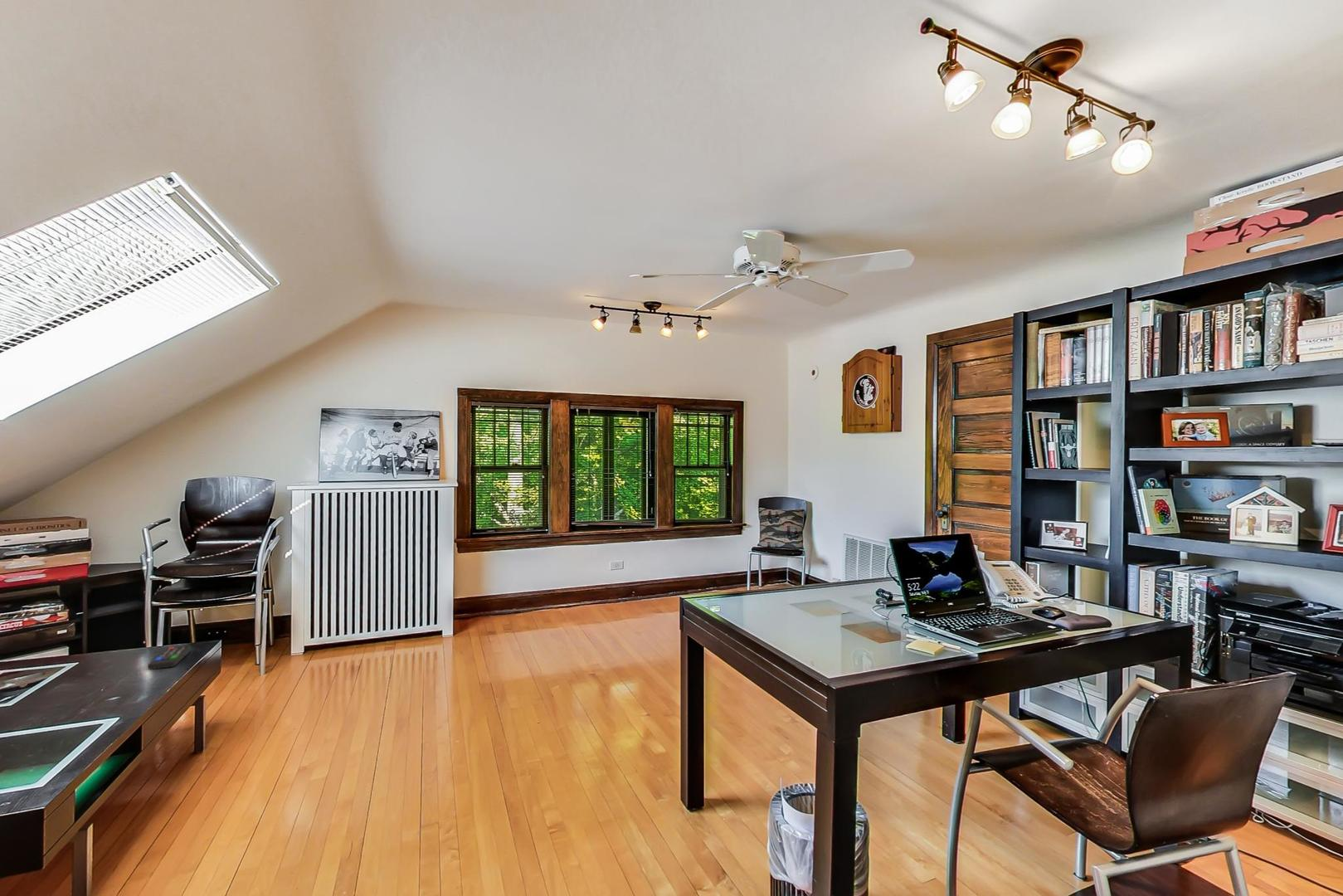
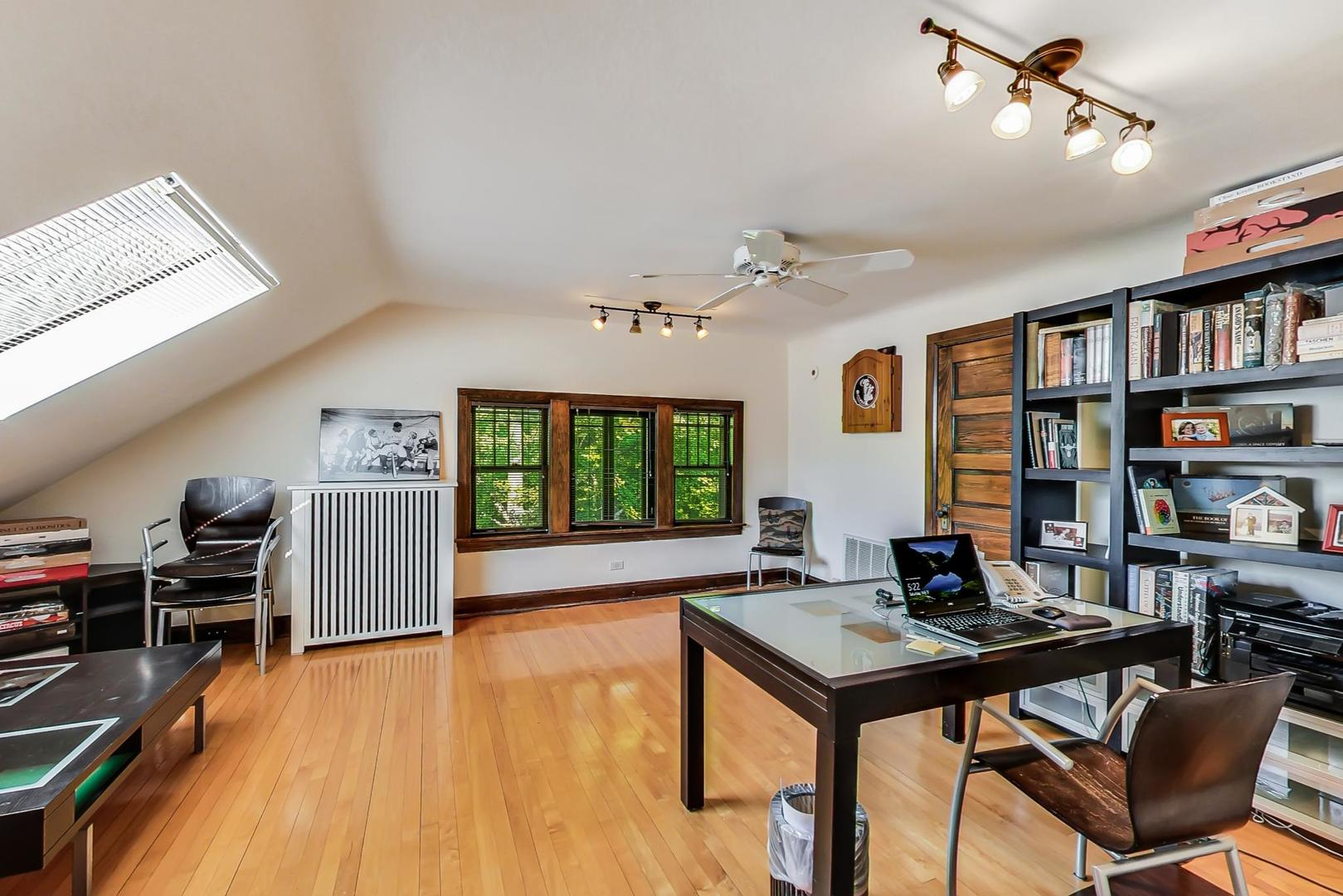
- remote control [148,645,192,670]
